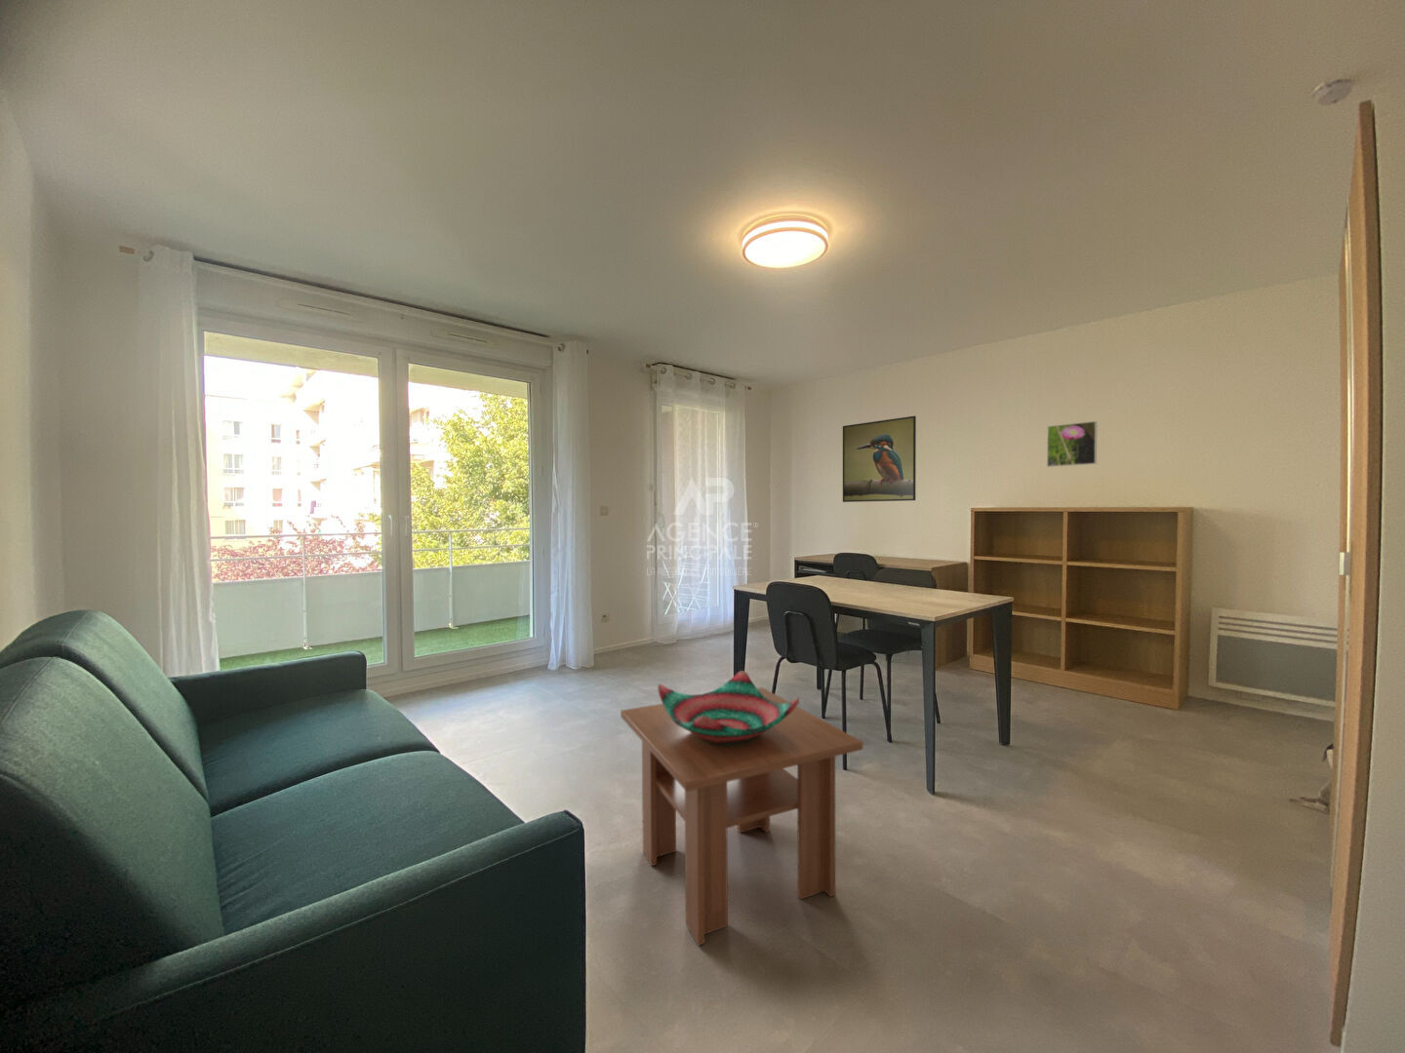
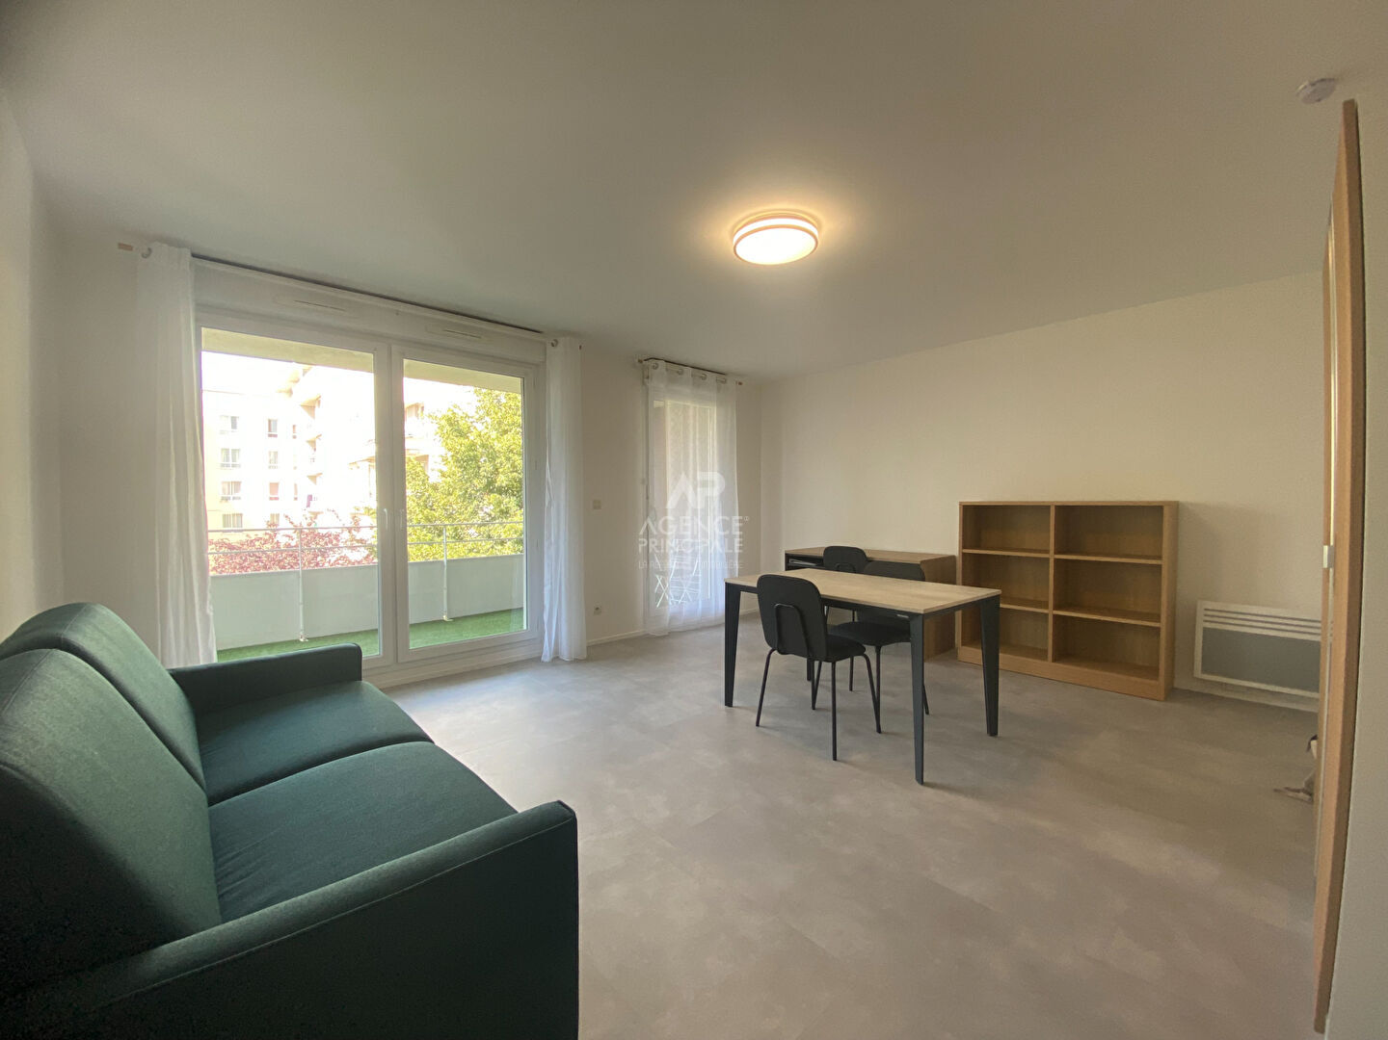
- coffee table [620,687,864,947]
- decorative bowl [657,670,800,744]
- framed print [1045,420,1097,468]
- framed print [842,416,917,503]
